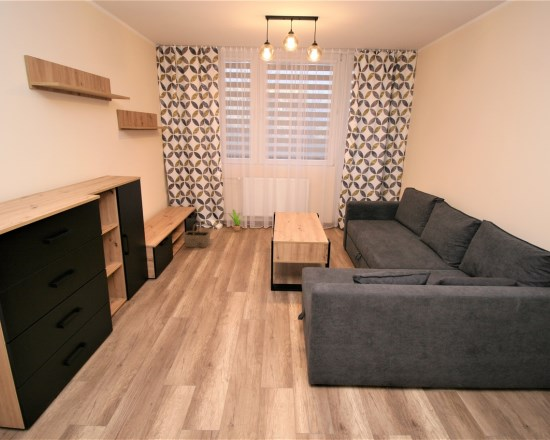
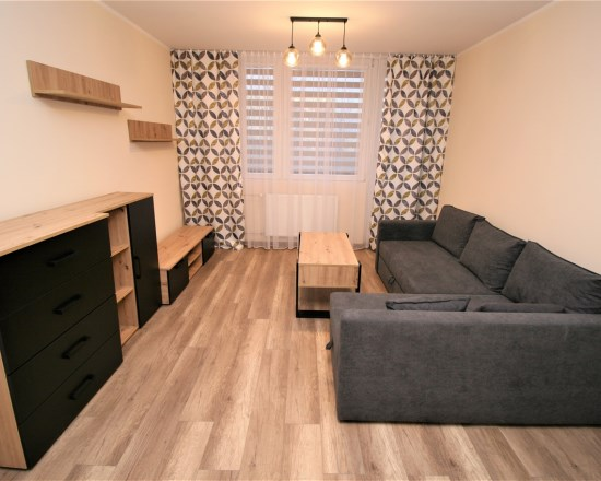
- basket [182,222,211,248]
- potted plant [227,208,247,232]
